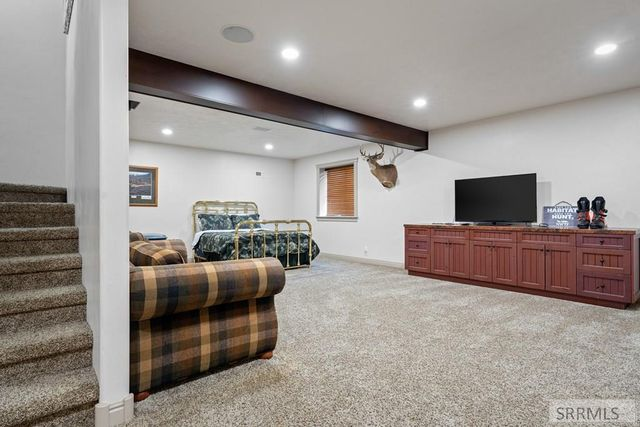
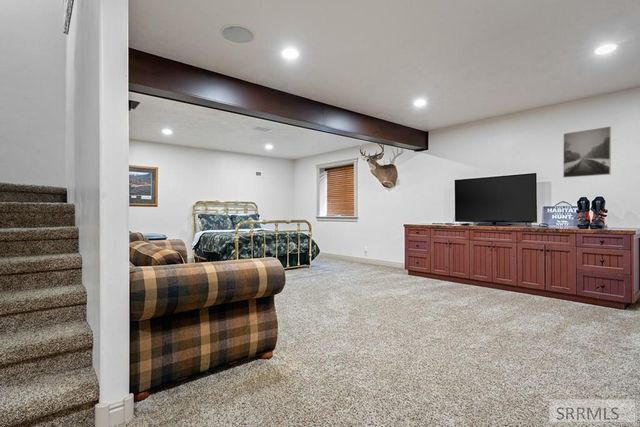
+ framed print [562,126,612,179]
